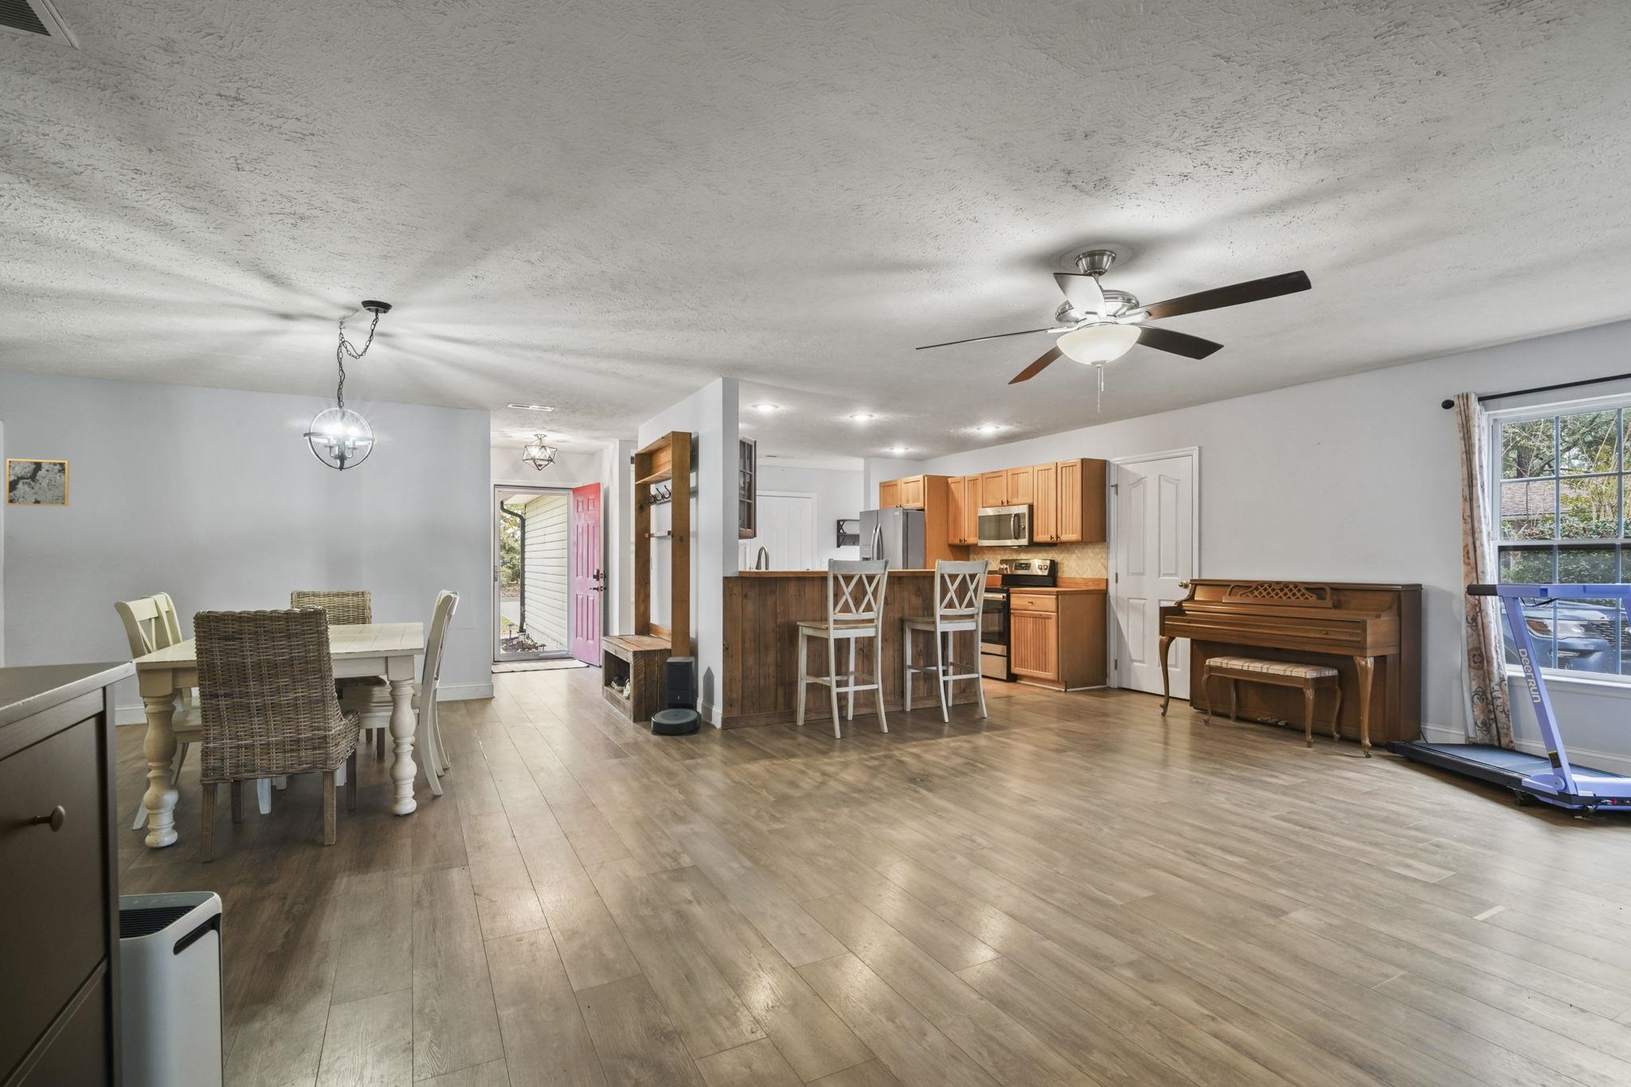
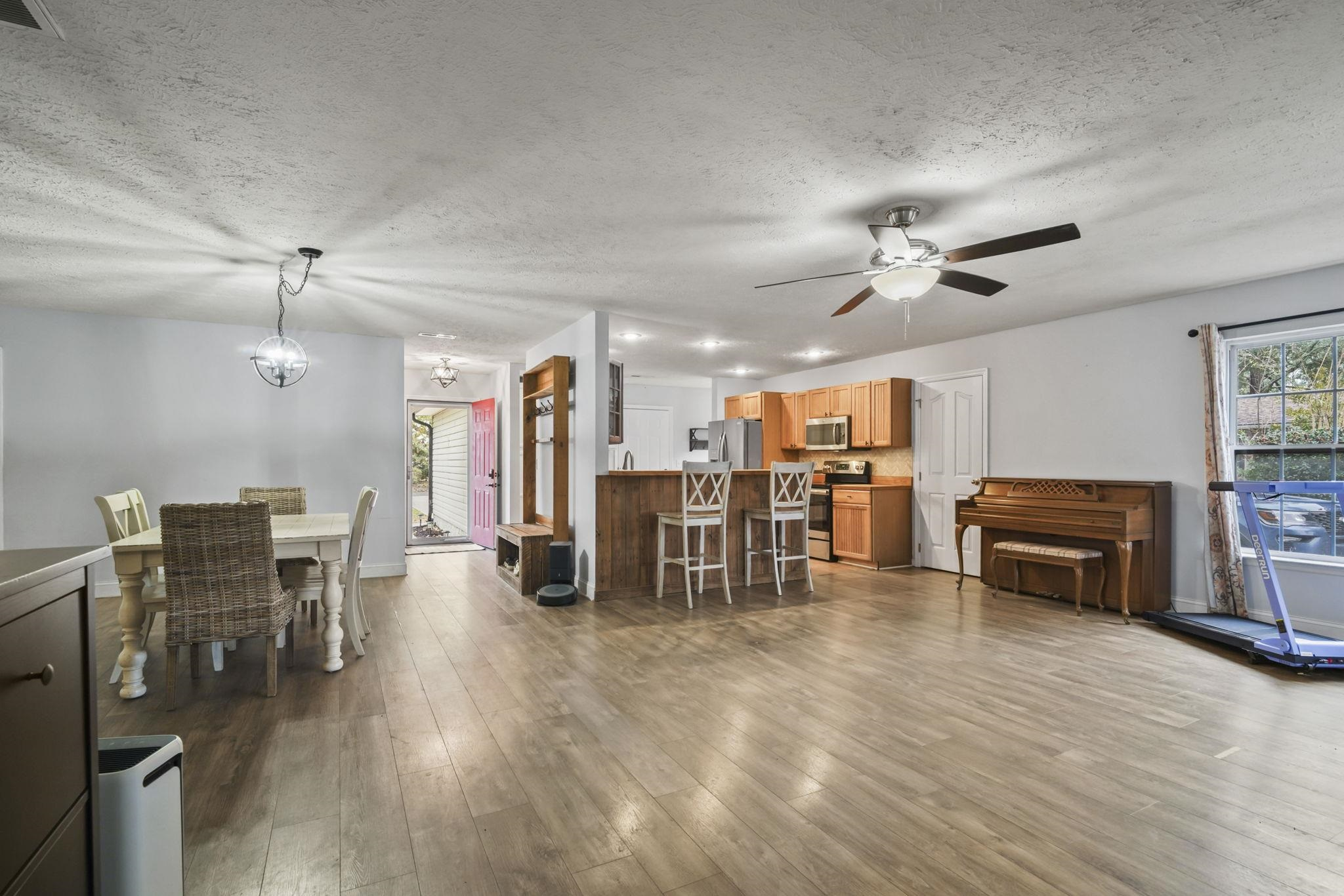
- wall art [6,459,70,507]
